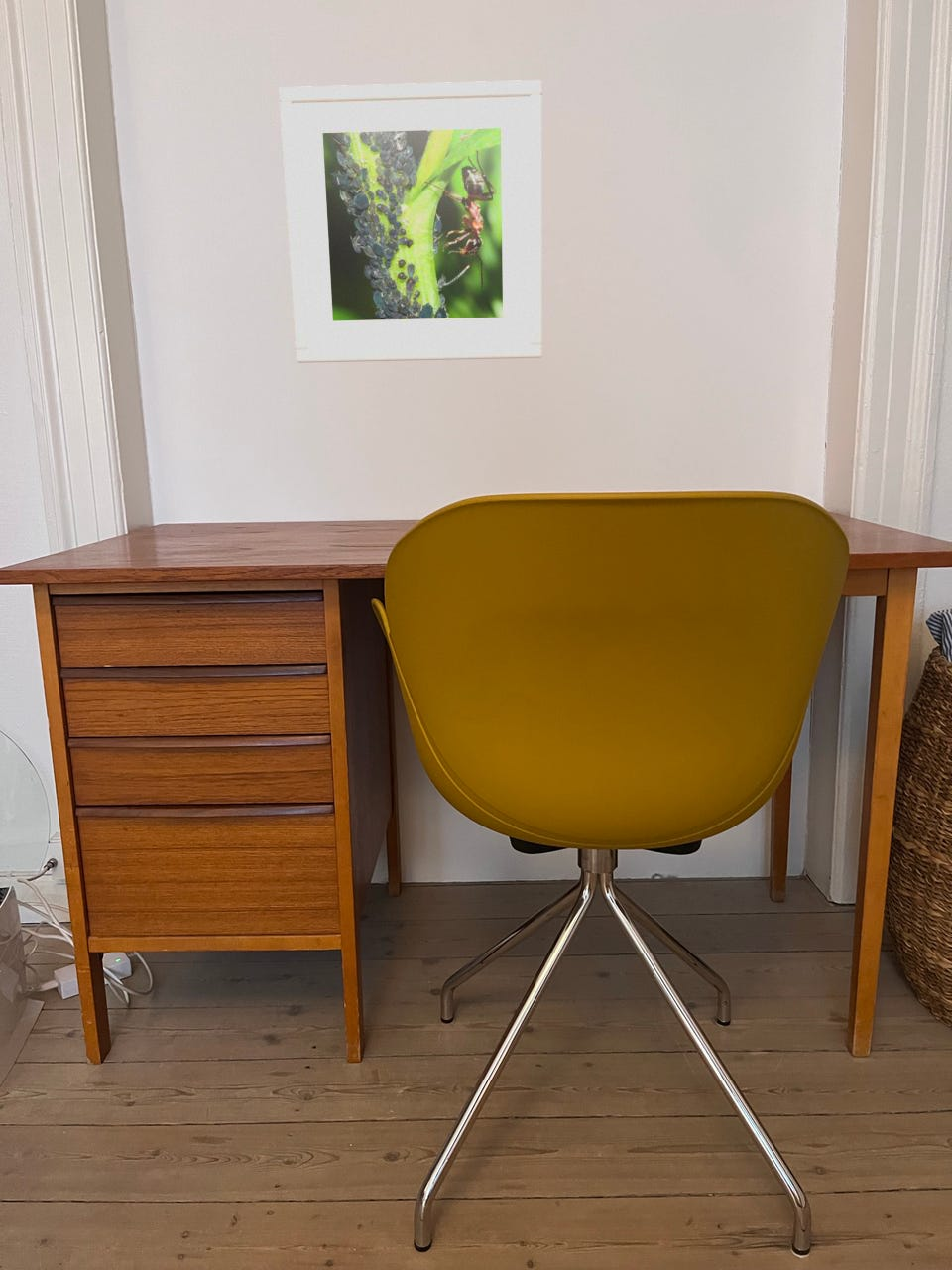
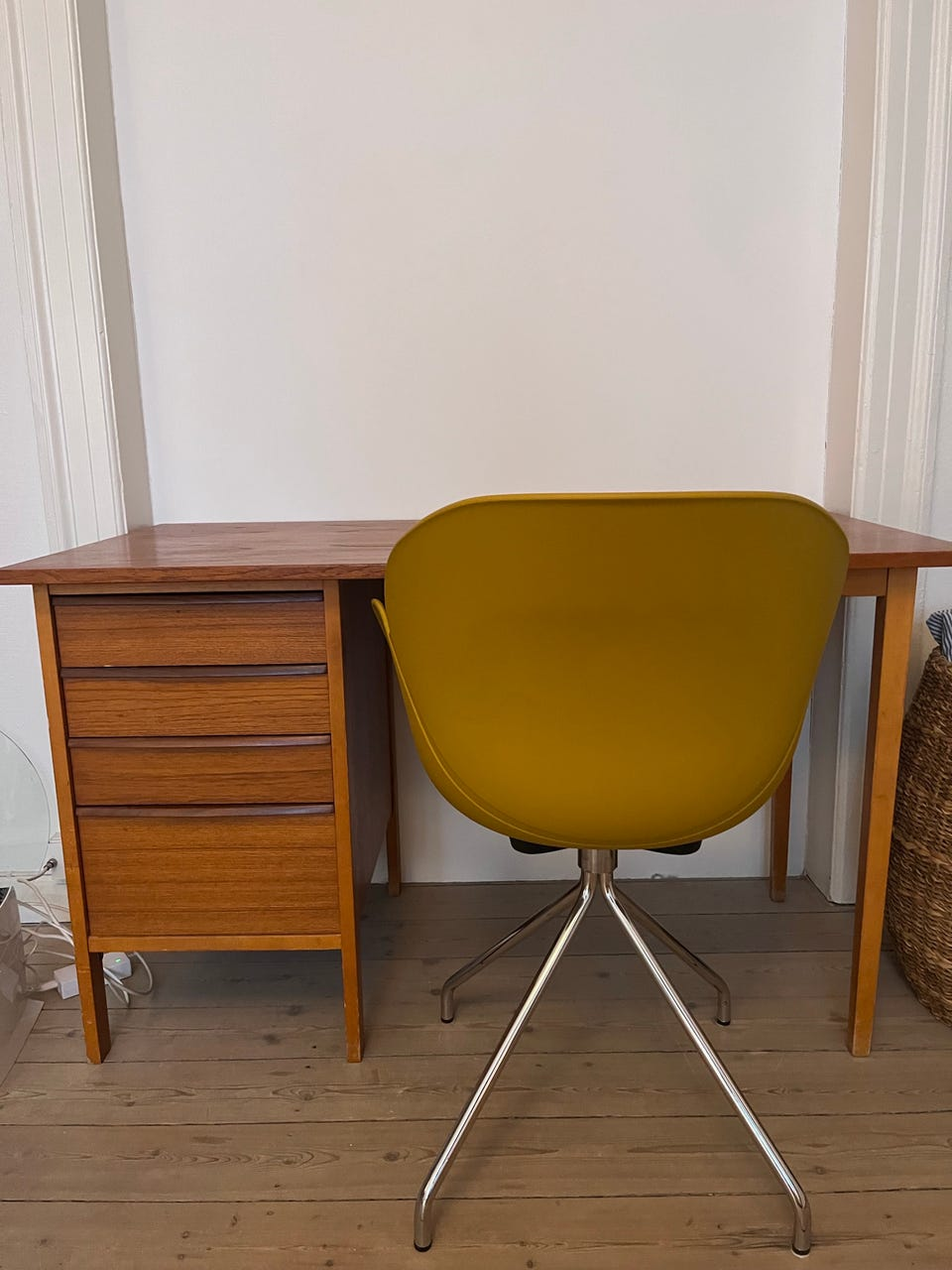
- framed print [278,79,543,364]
